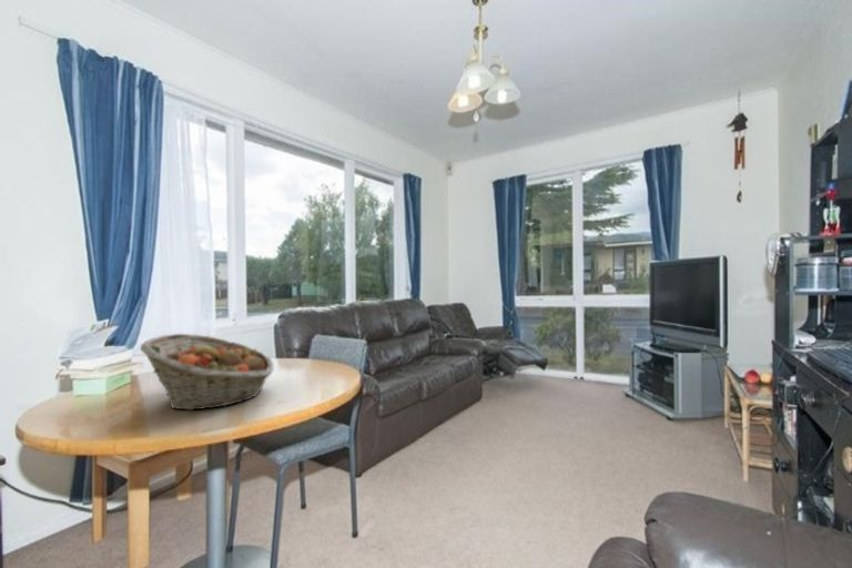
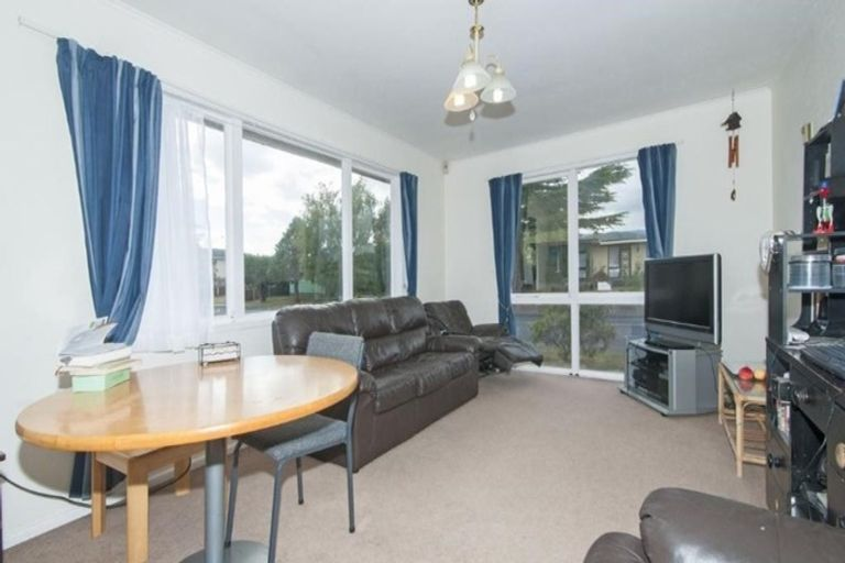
- fruit basket [139,333,275,412]
